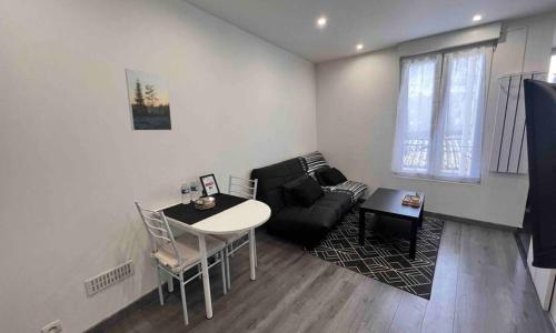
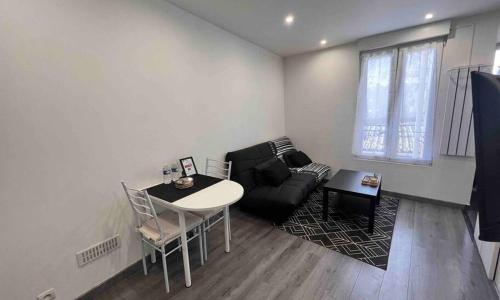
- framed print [123,68,173,132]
